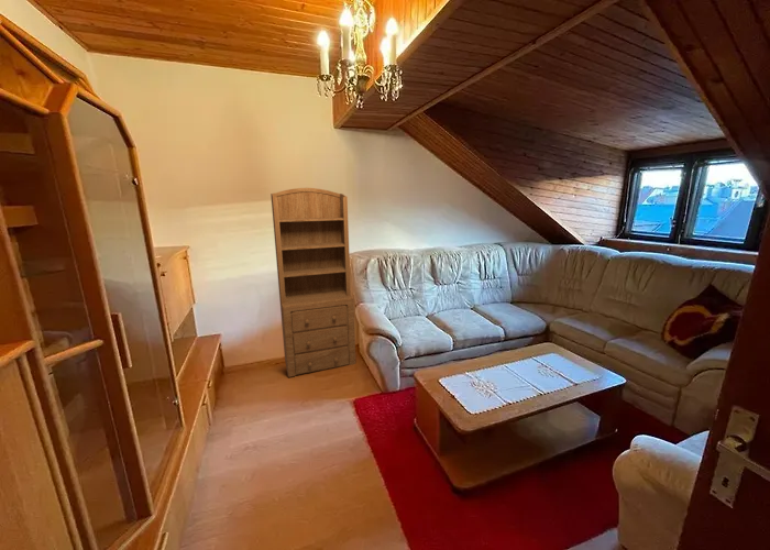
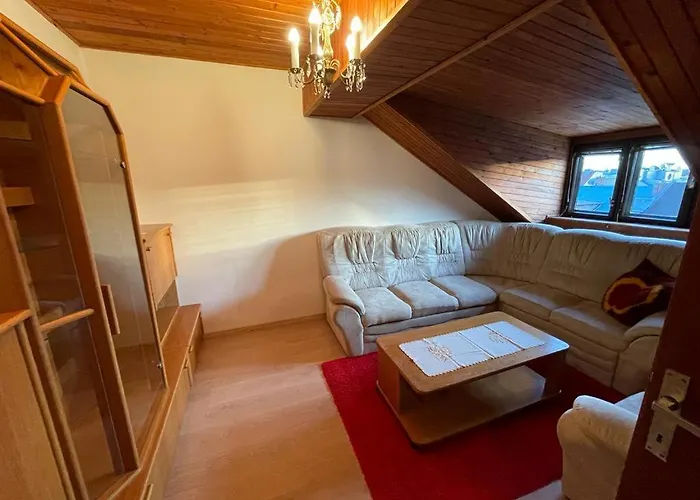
- shelving unit [270,187,356,378]
